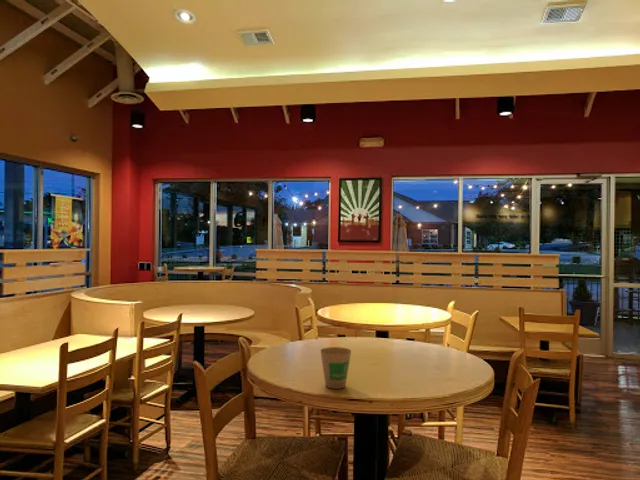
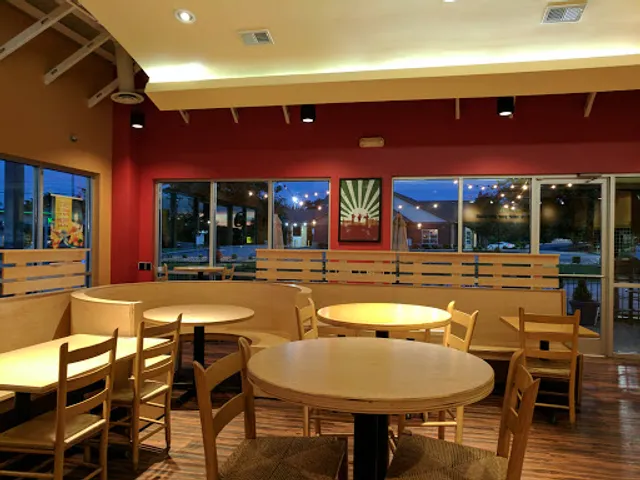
- paper cup [319,346,352,390]
